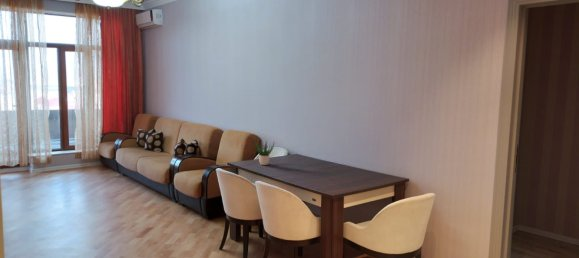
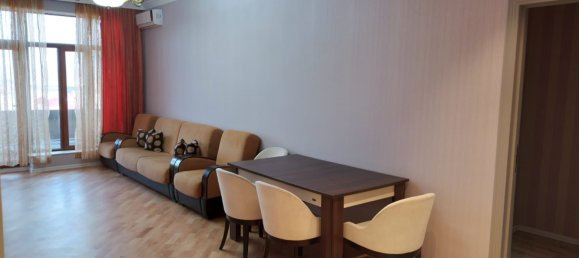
- potted plant [253,138,275,166]
